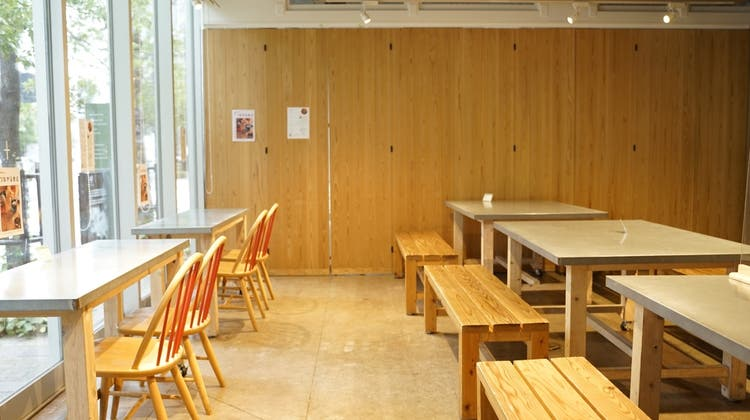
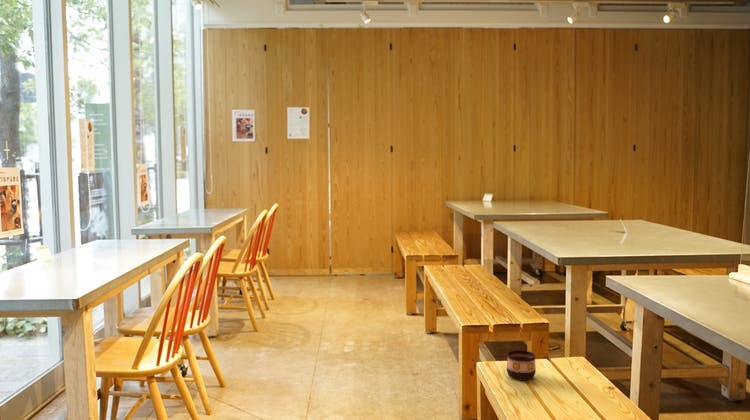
+ cup [506,349,537,381]
